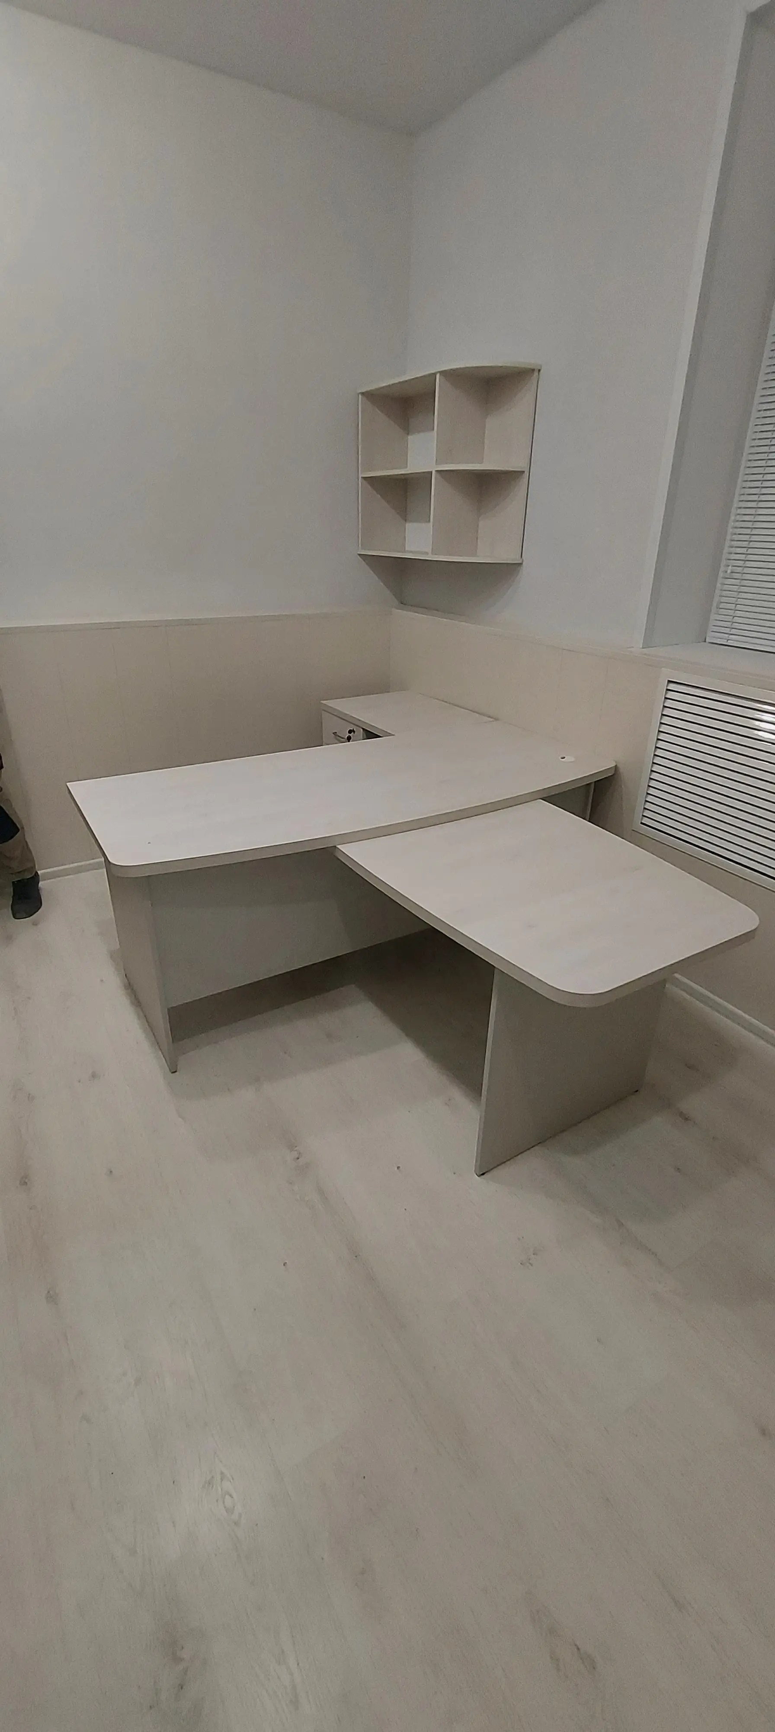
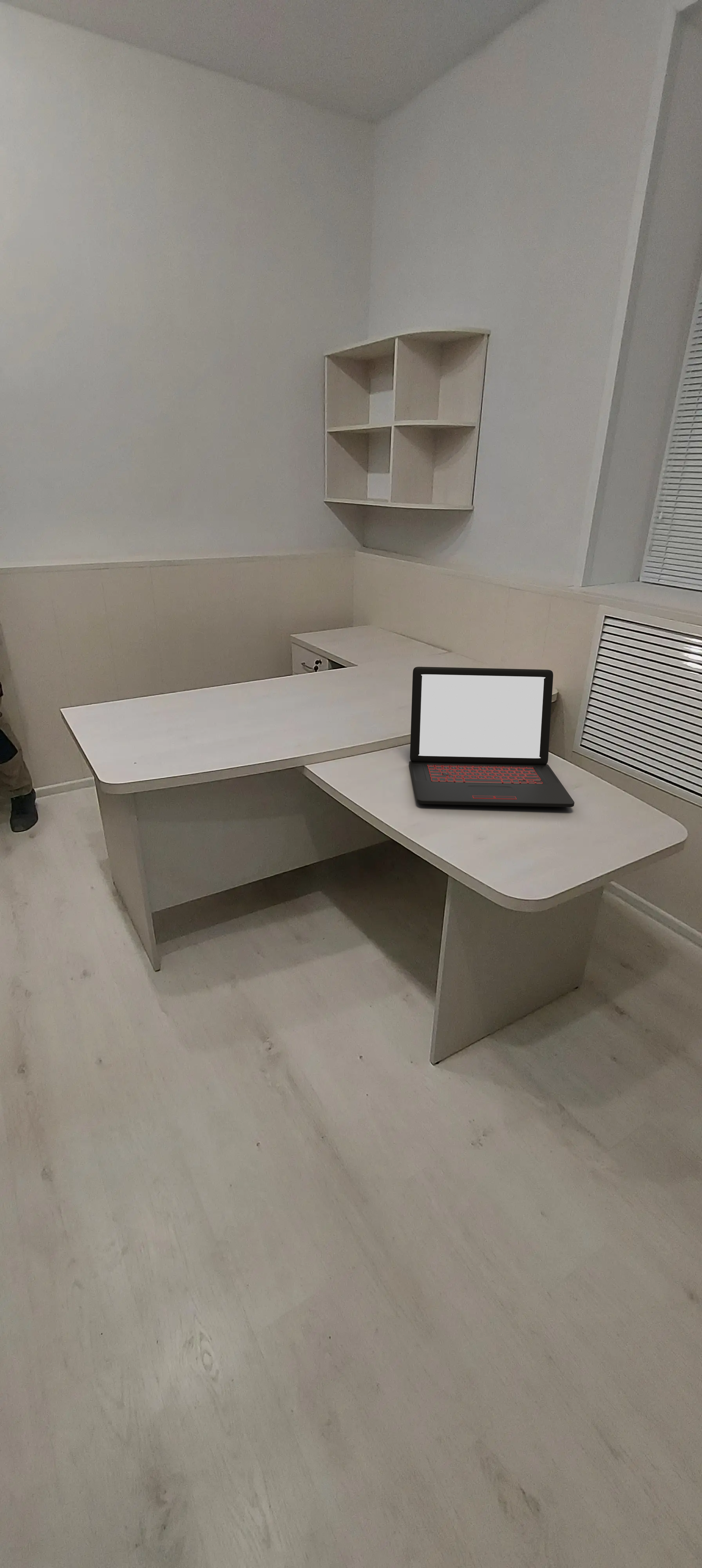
+ laptop [409,666,575,808]
